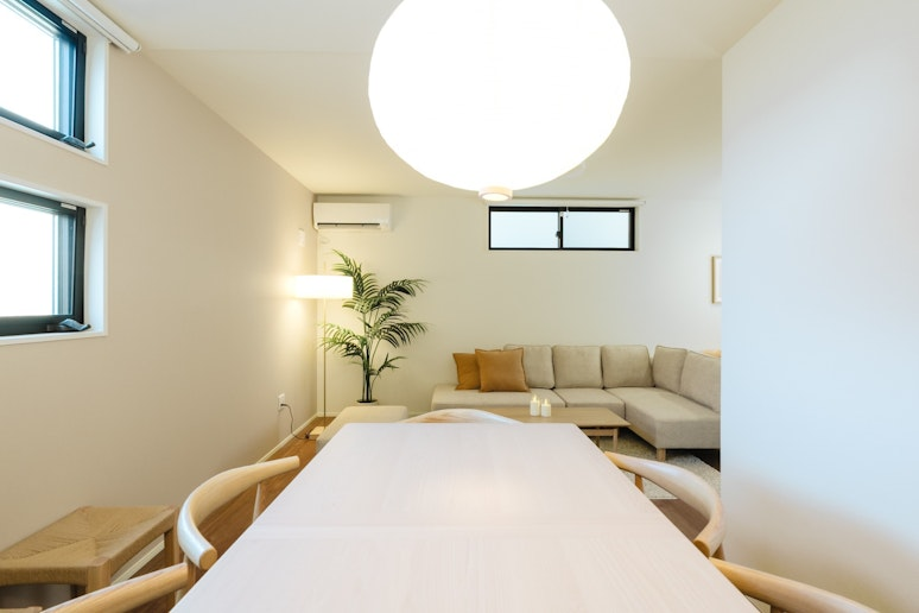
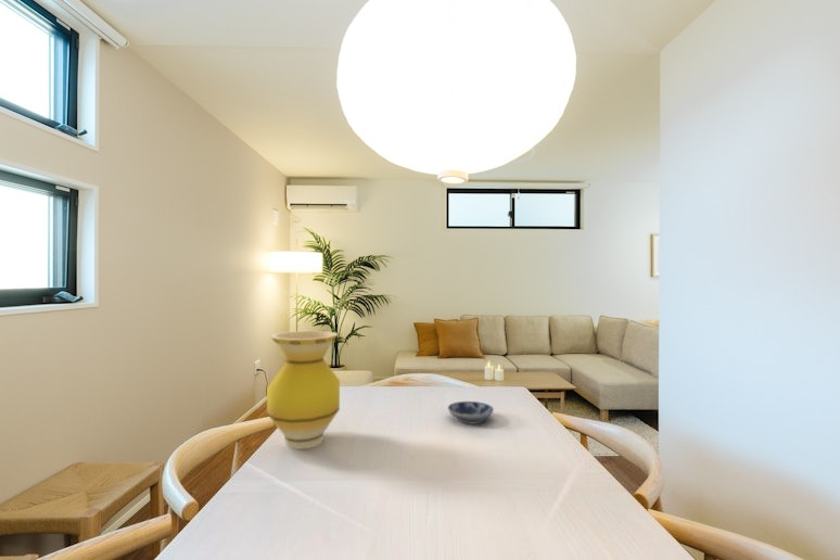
+ bowl [447,400,495,425]
+ vase [266,330,341,450]
